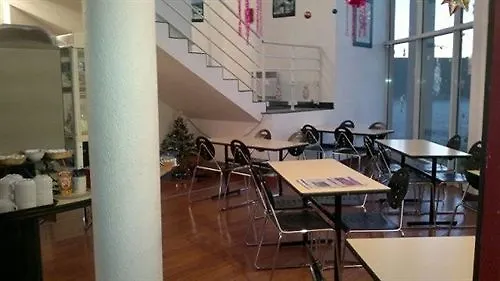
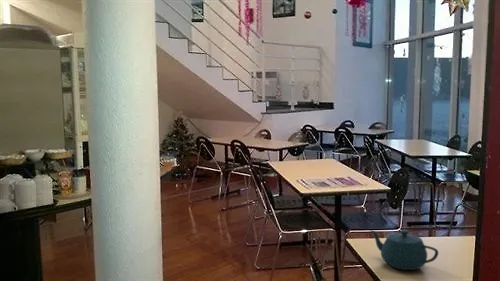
+ teapot [369,229,439,271]
